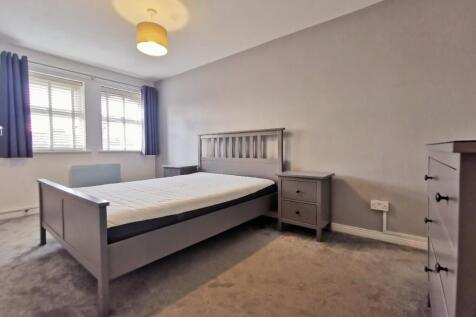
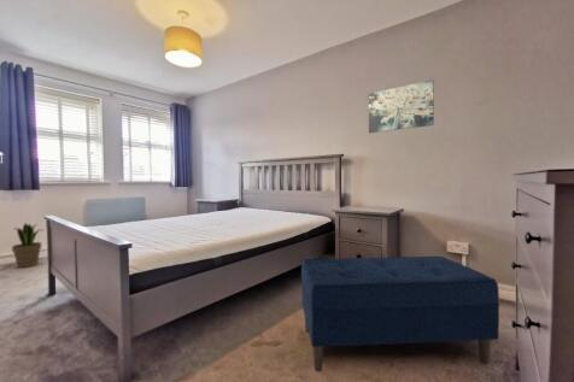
+ bench [300,255,500,372]
+ wall art [368,78,435,134]
+ potted plant [11,222,45,269]
